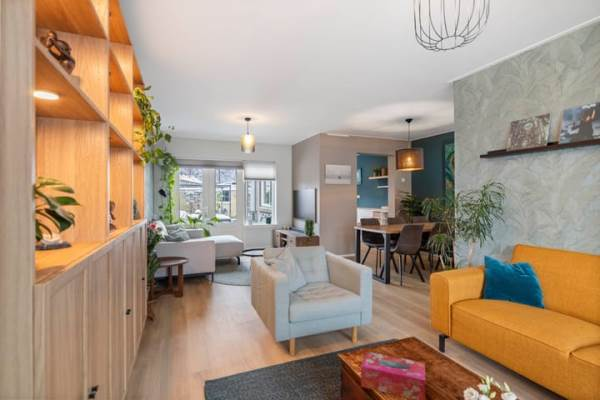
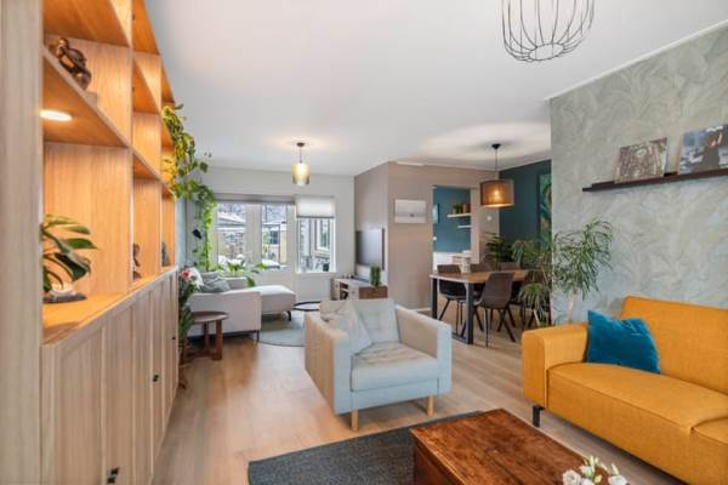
- tissue box [360,351,426,400]
